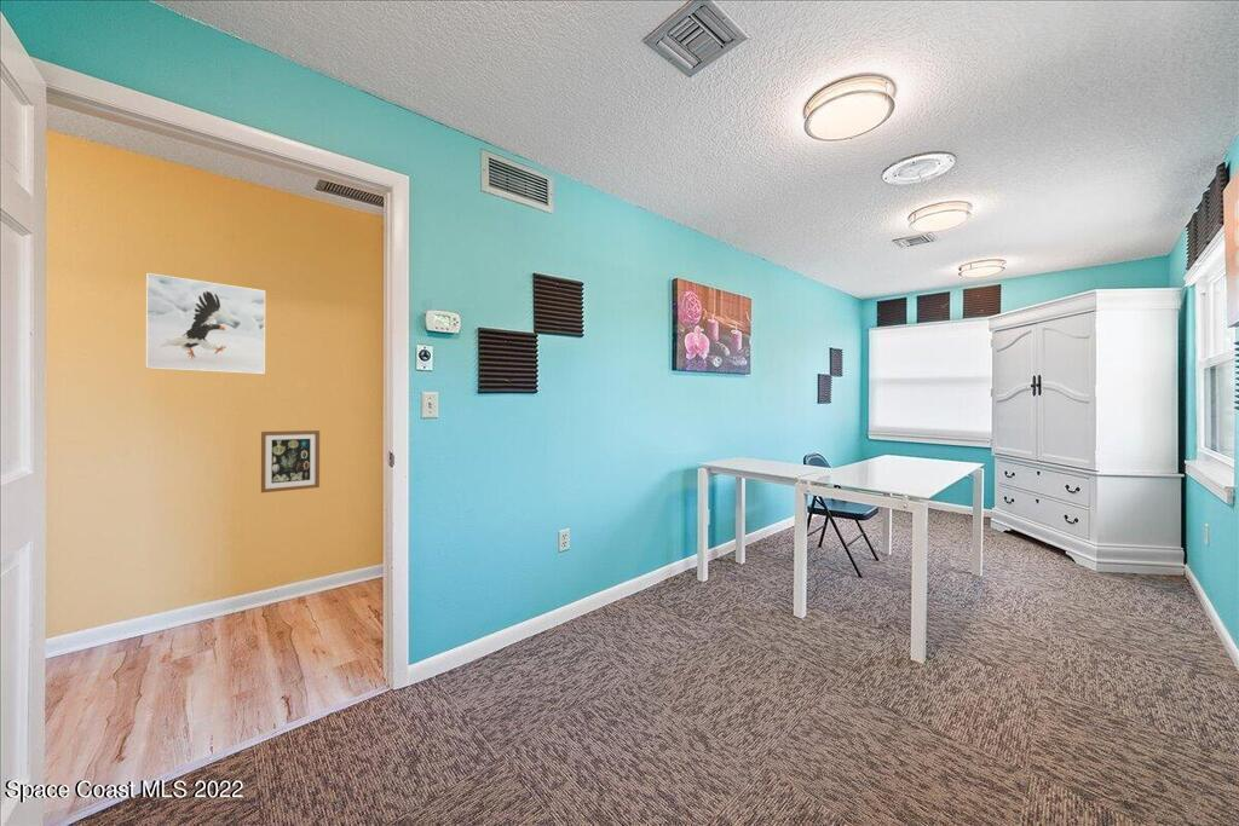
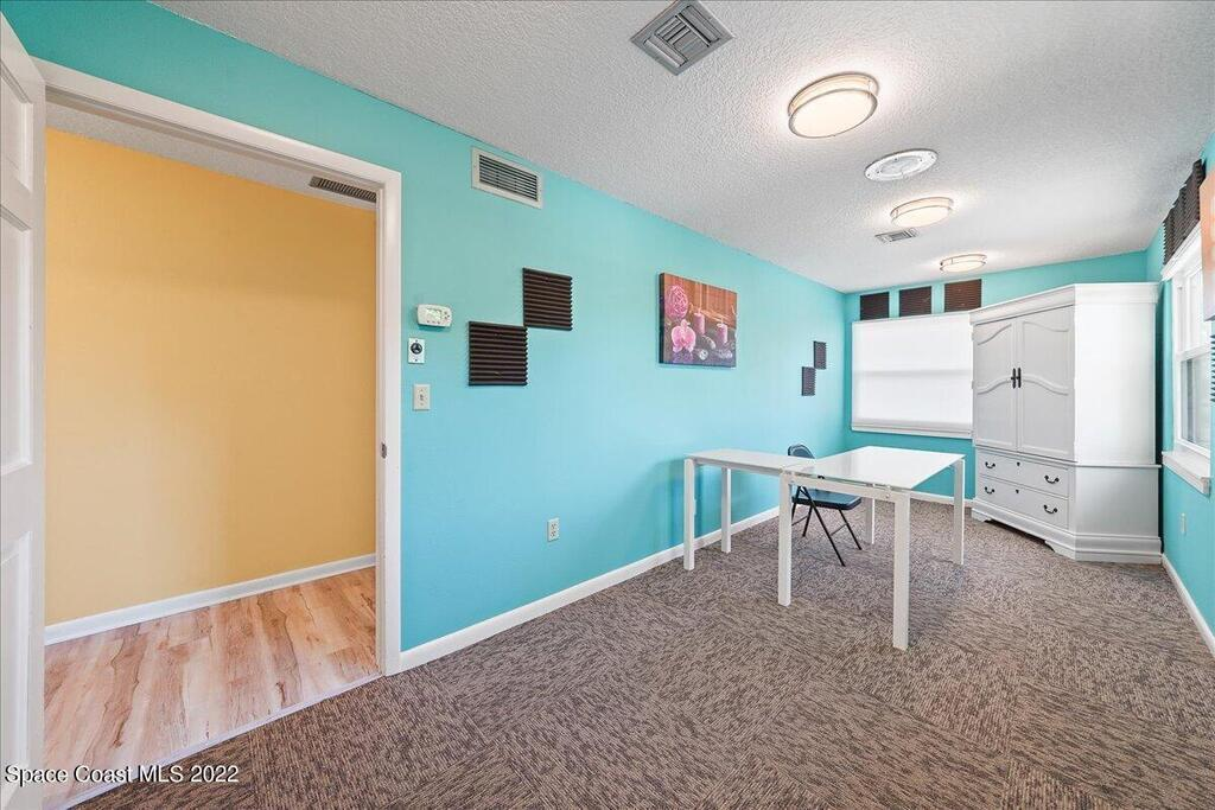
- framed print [145,272,266,375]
- wall art [260,429,321,493]
